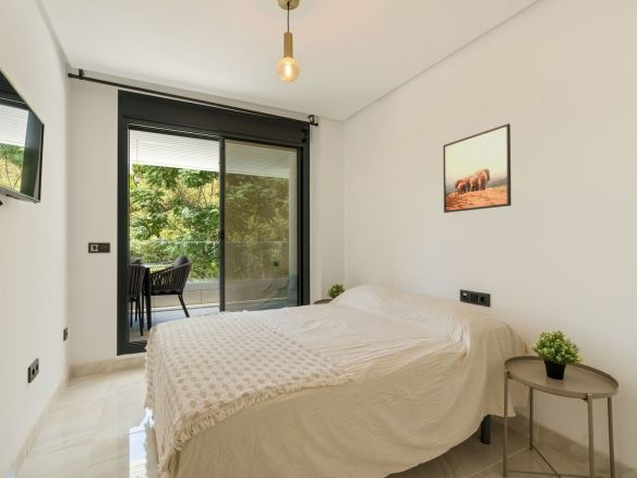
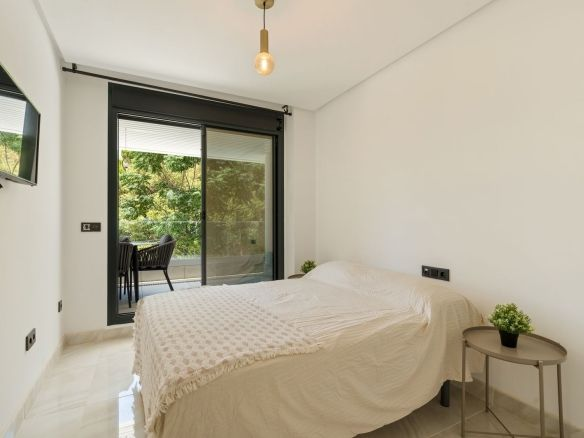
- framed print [442,122,513,214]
